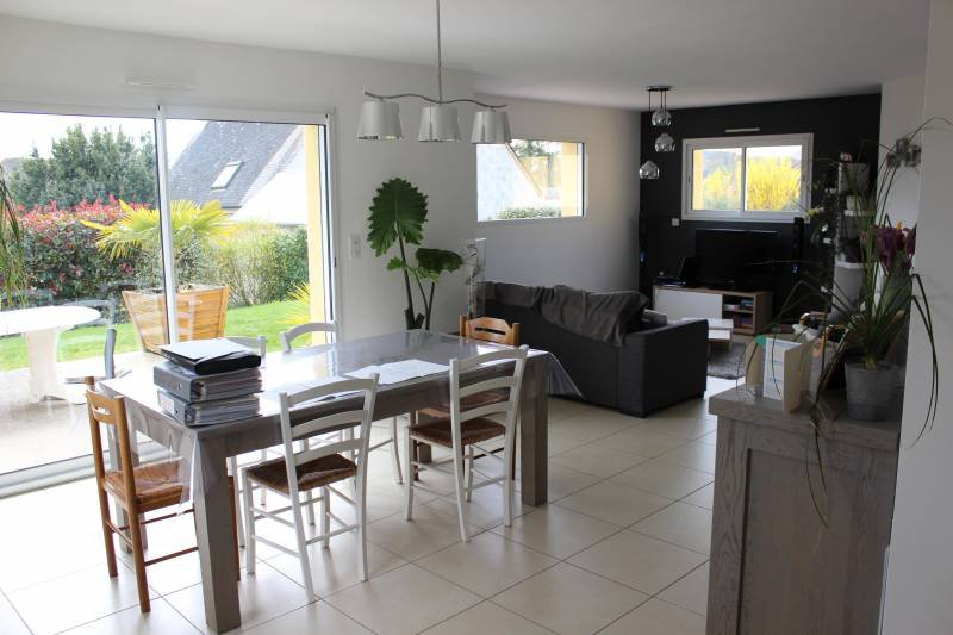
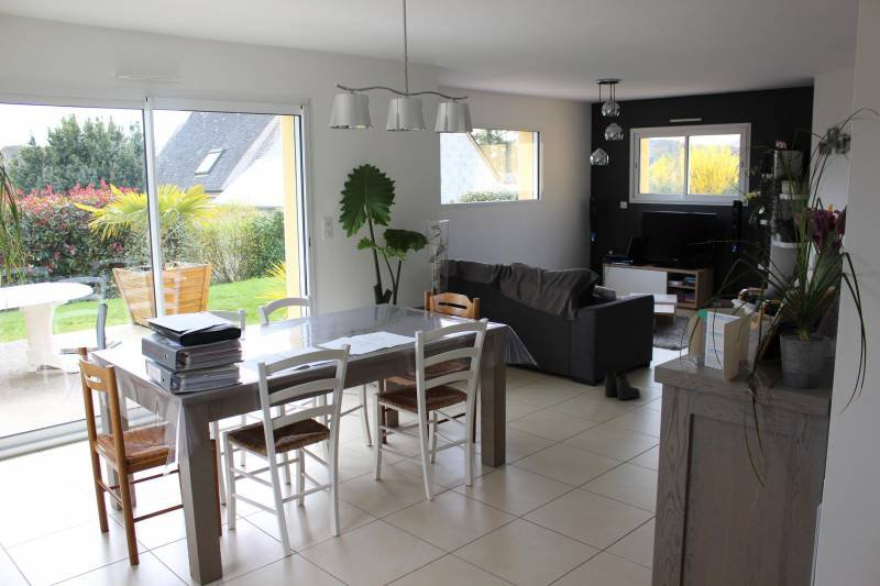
+ boots [603,371,641,400]
